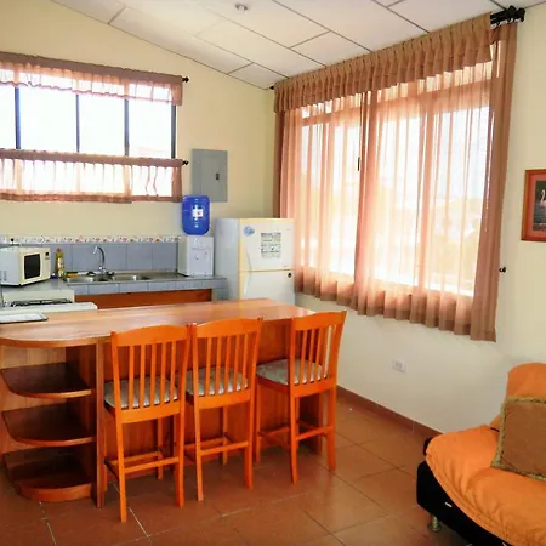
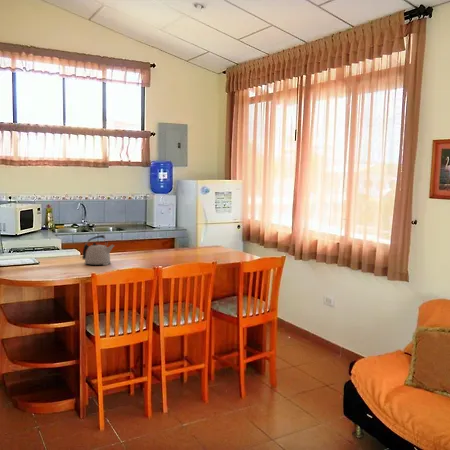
+ kettle [81,234,116,266]
